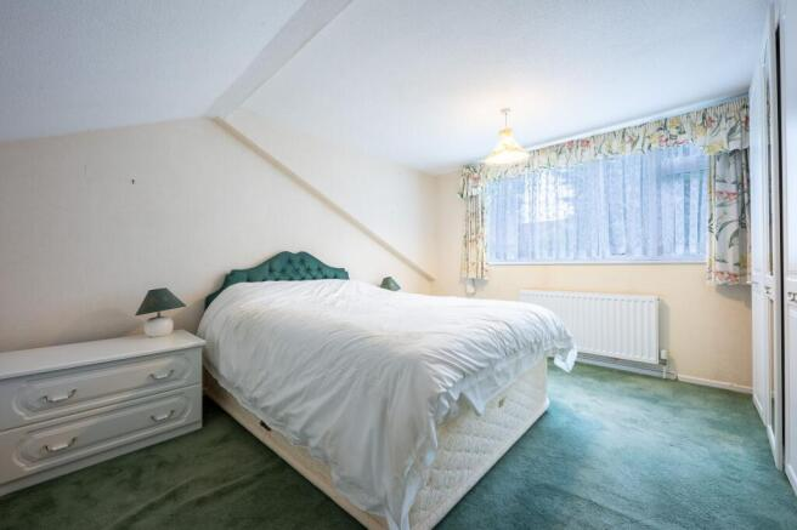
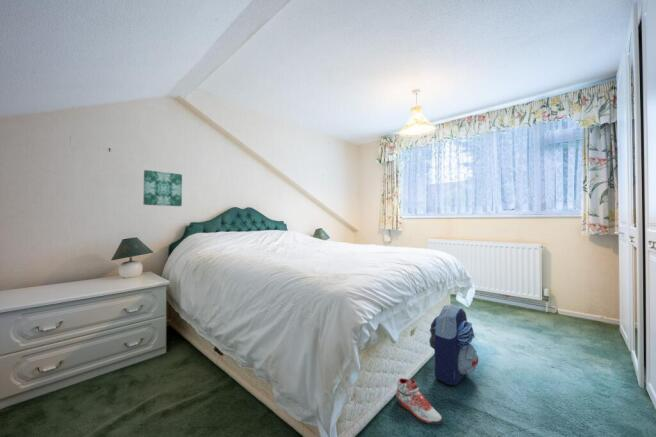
+ wall art [142,169,183,207]
+ backpack [428,303,479,386]
+ sneaker [396,377,444,426]
